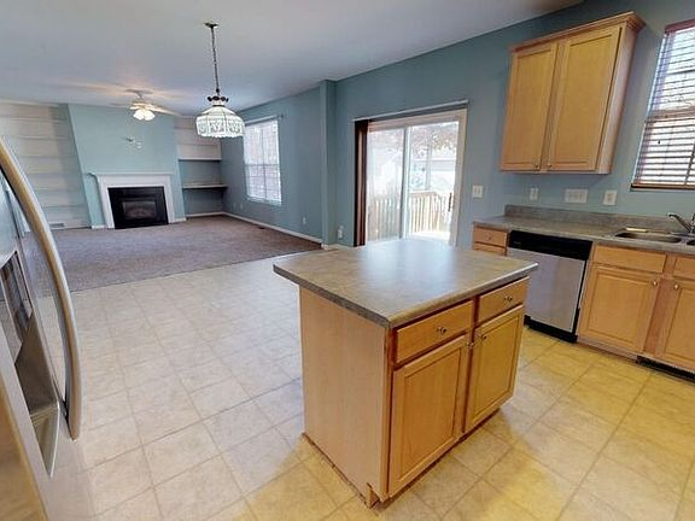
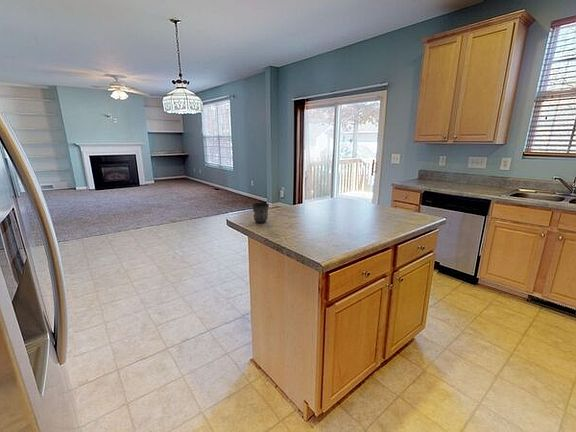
+ mug [251,202,270,224]
